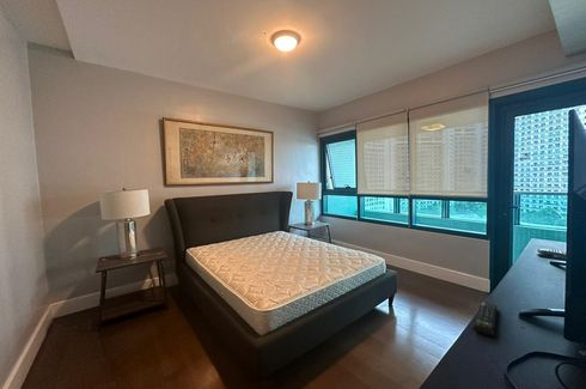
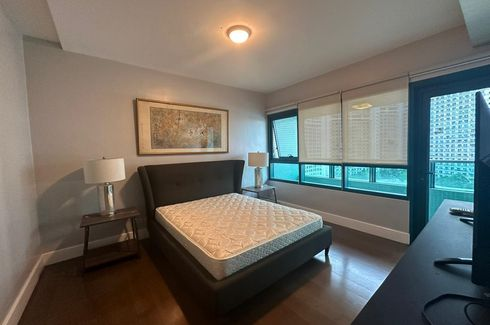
- remote control [472,300,499,338]
